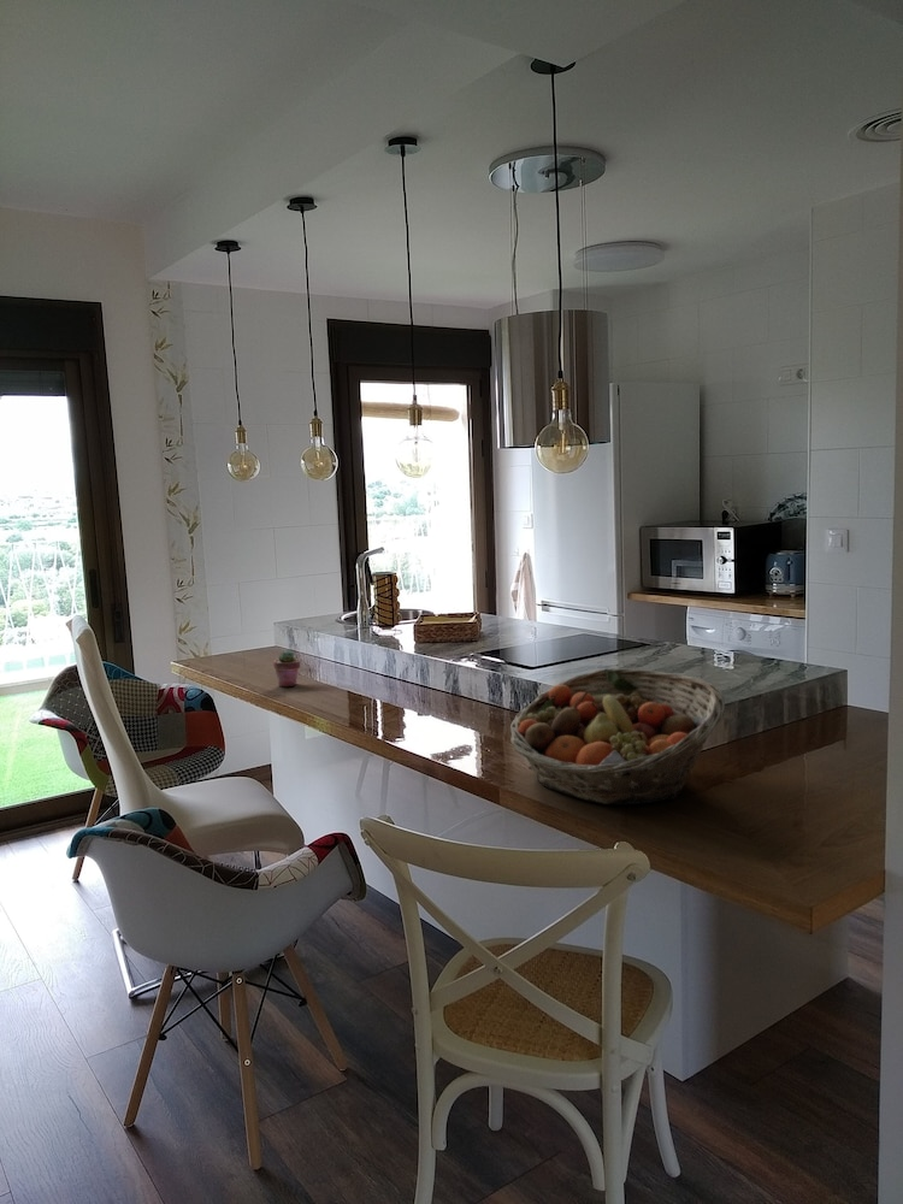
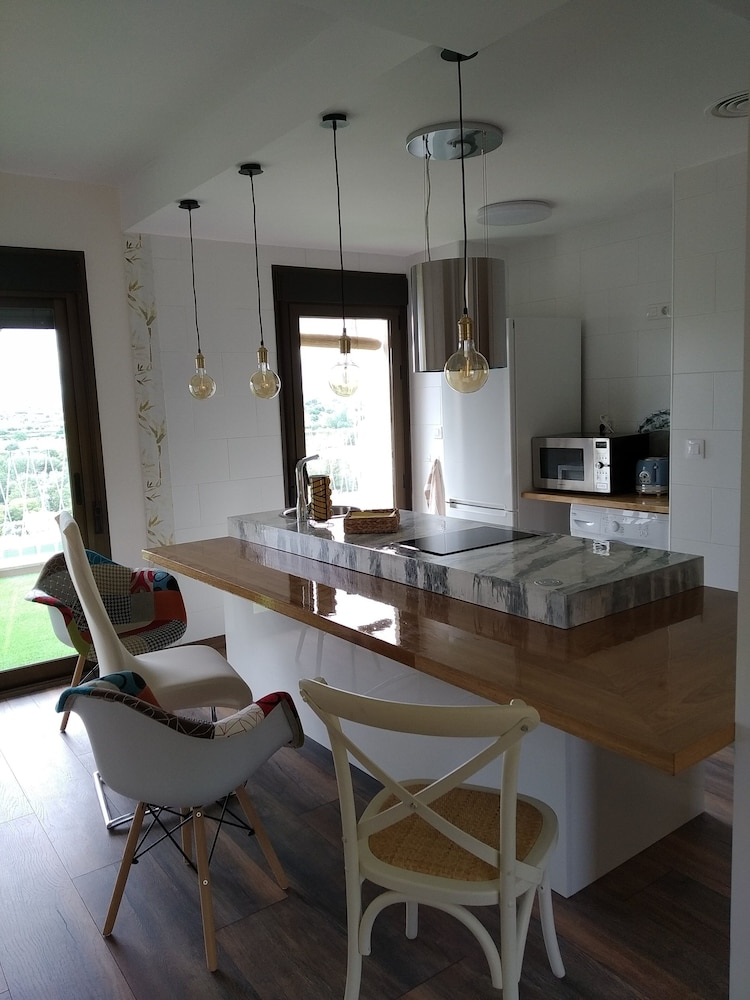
- fruit basket [509,667,726,805]
- potted succulent [272,649,301,687]
